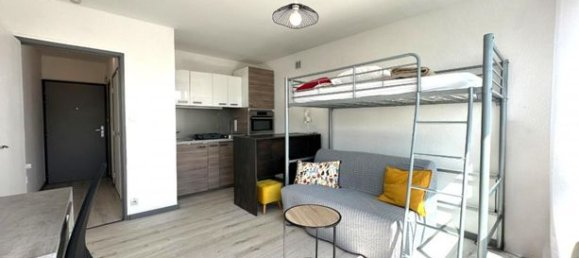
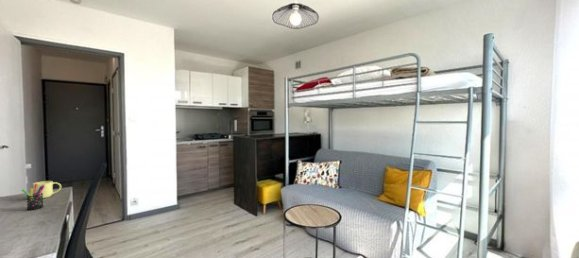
+ mug [32,180,62,199]
+ pen holder [21,183,45,211]
